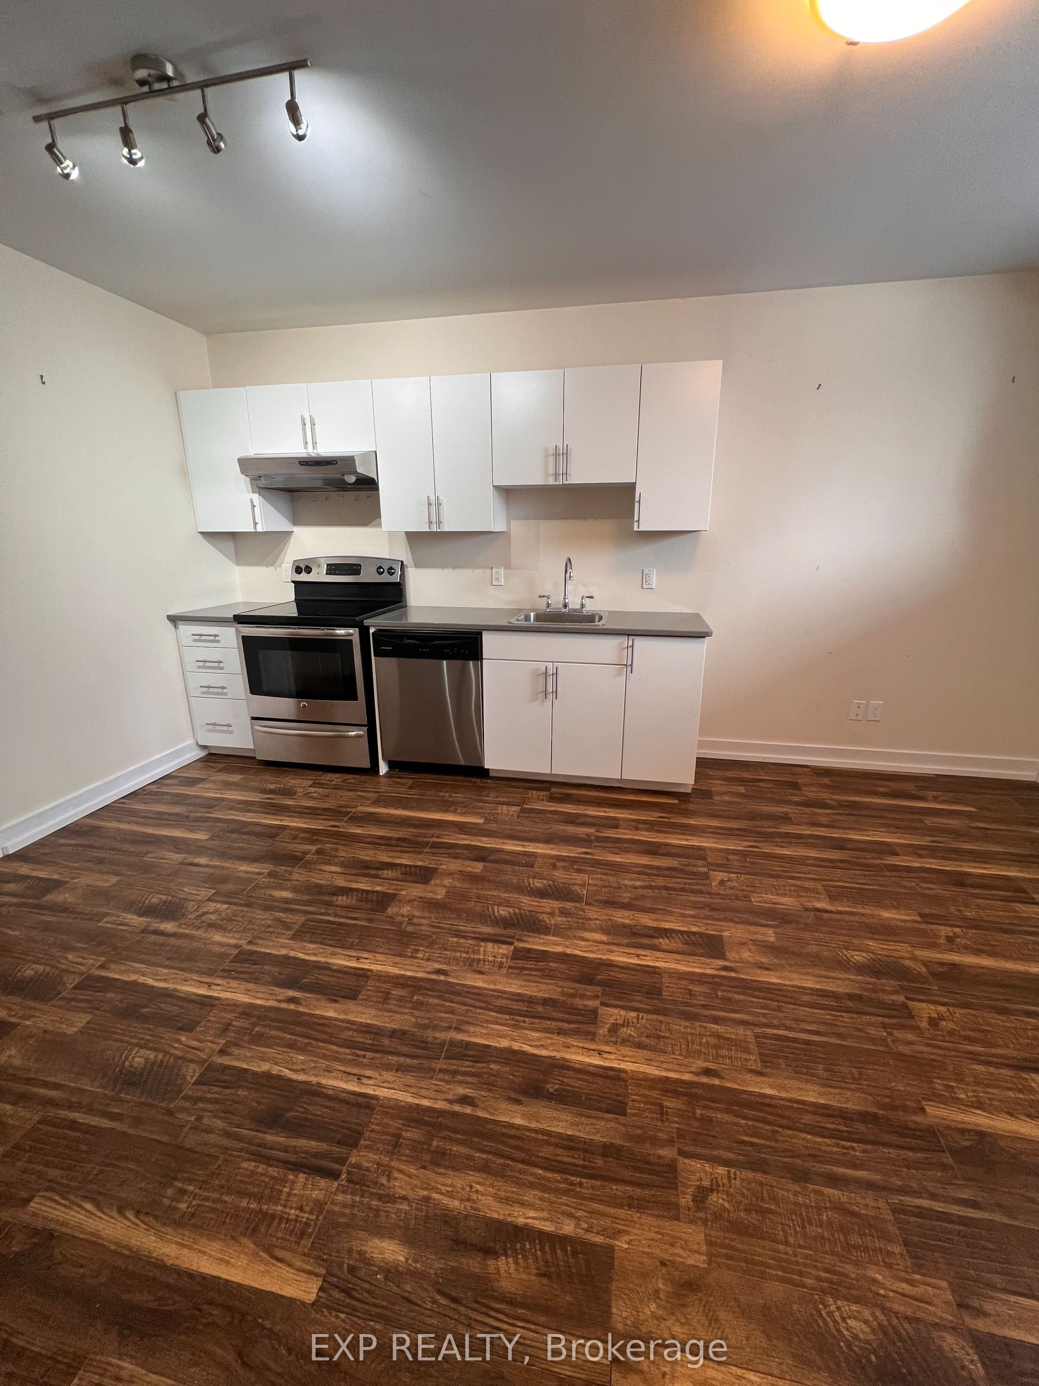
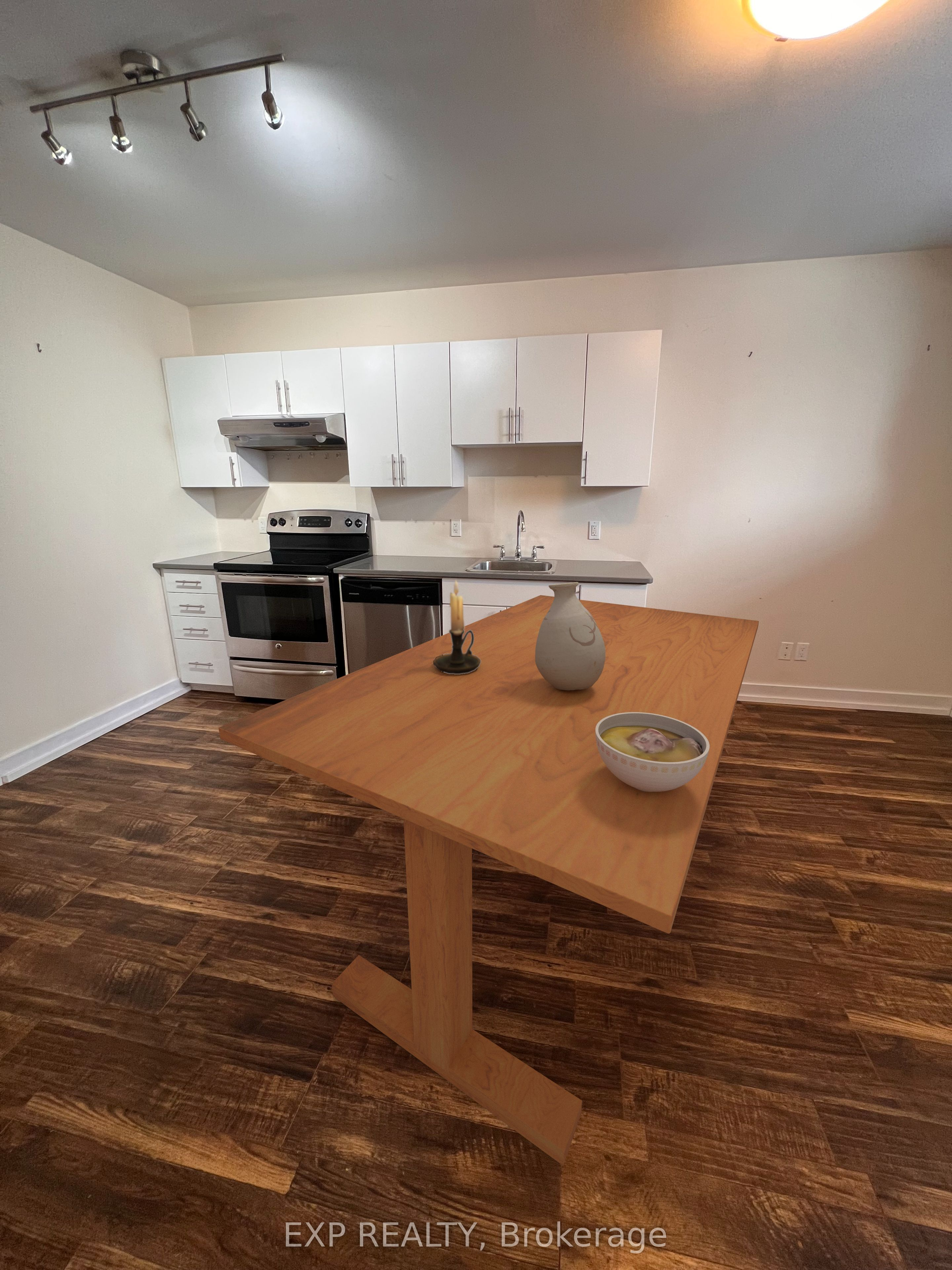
+ dining table [218,595,759,1166]
+ vase [535,582,606,691]
+ candle holder [433,580,481,674]
+ bowl [595,712,710,792]
